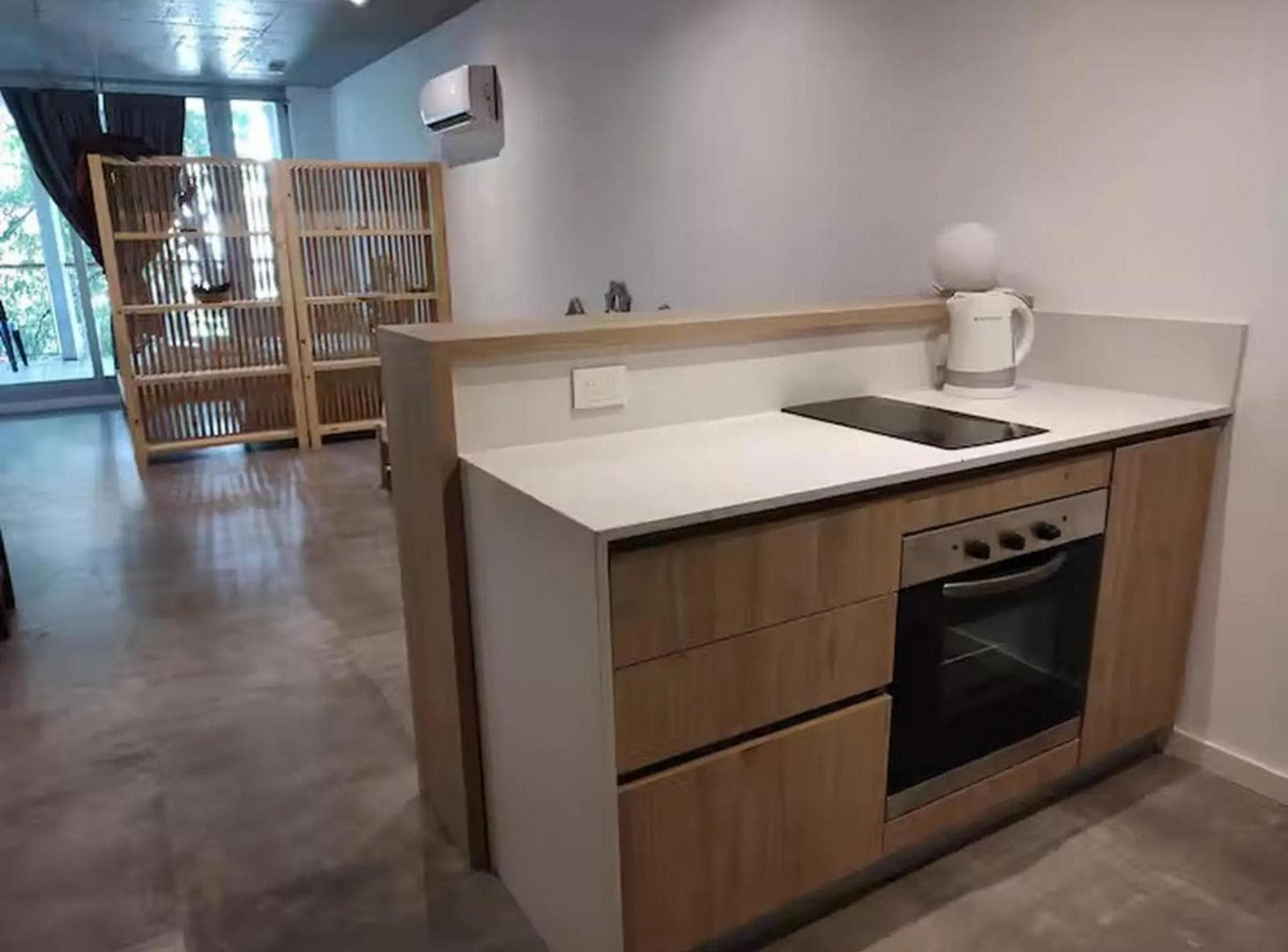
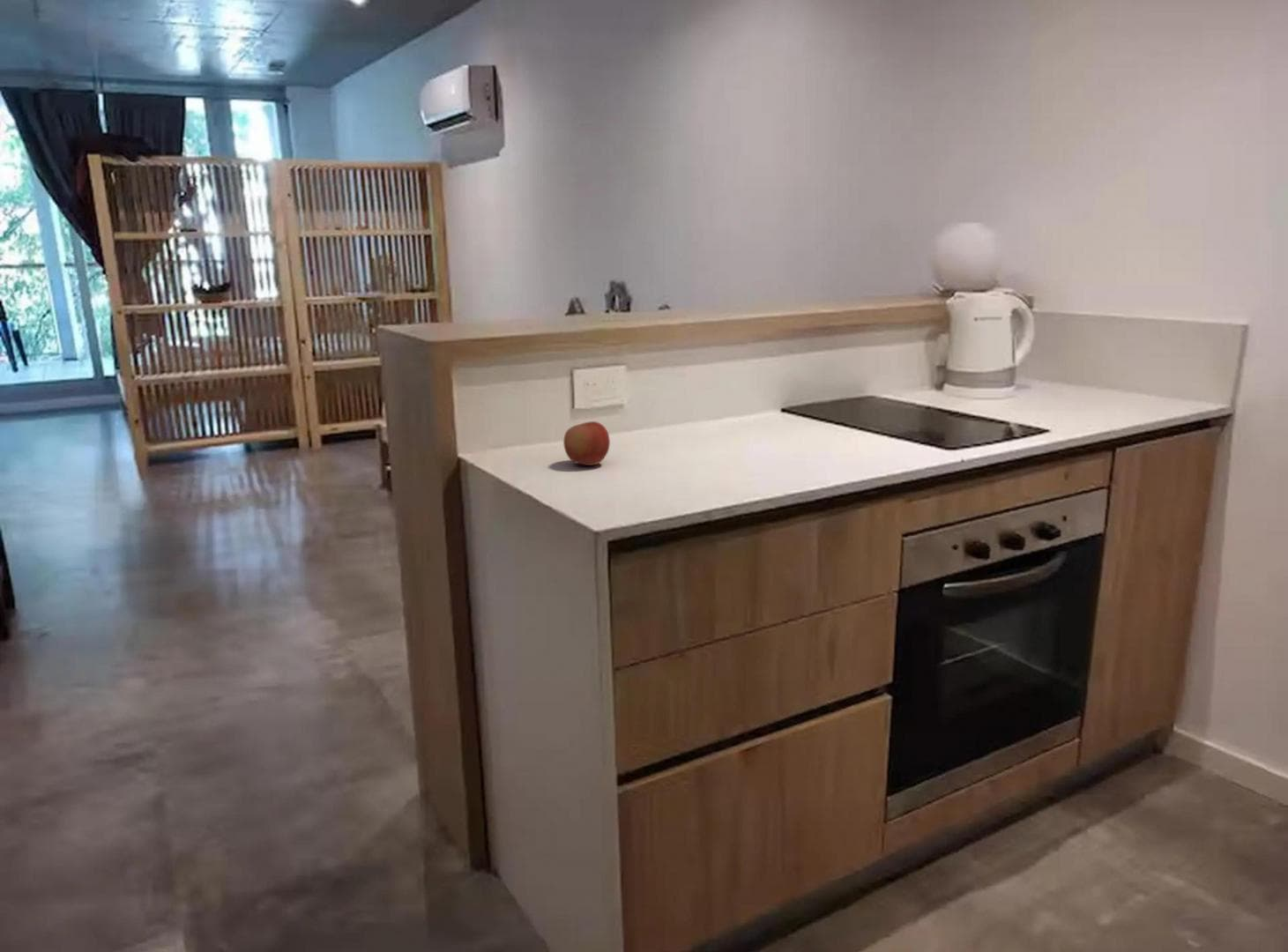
+ apple [562,420,611,466]
